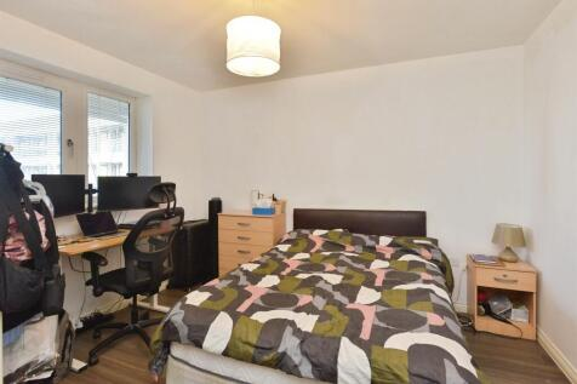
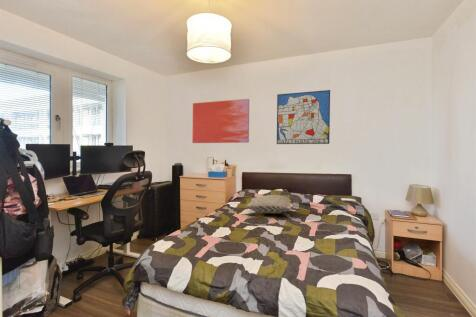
+ pillow [245,194,292,215]
+ wall art [191,98,250,144]
+ wall art [276,89,331,145]
